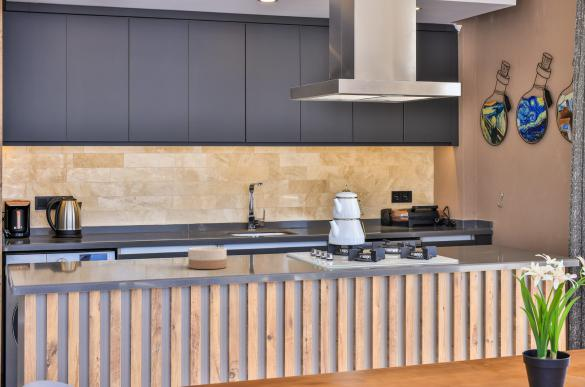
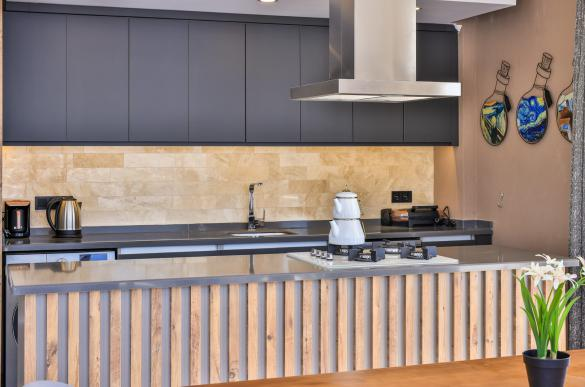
- bowl [187,246,228,270]
